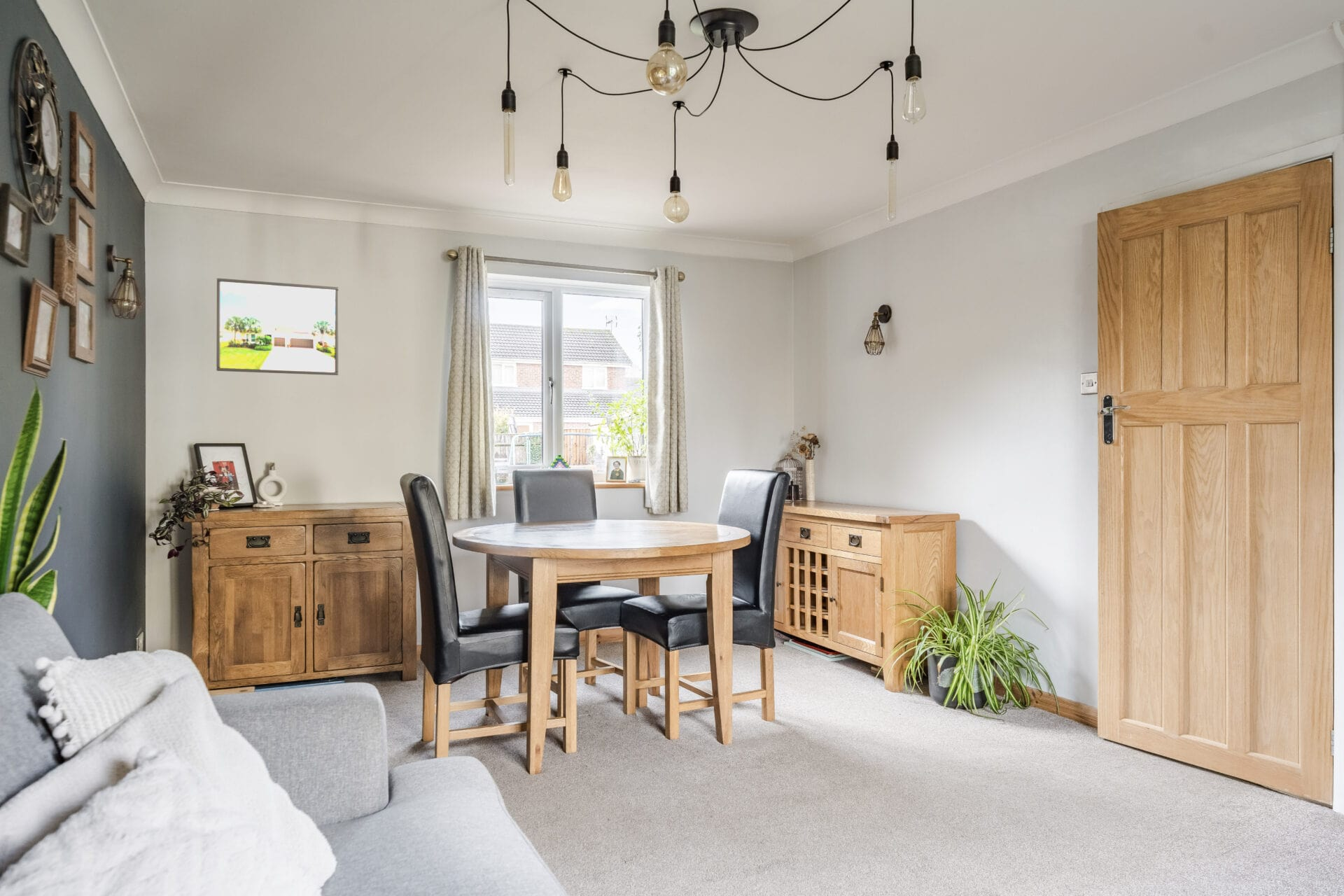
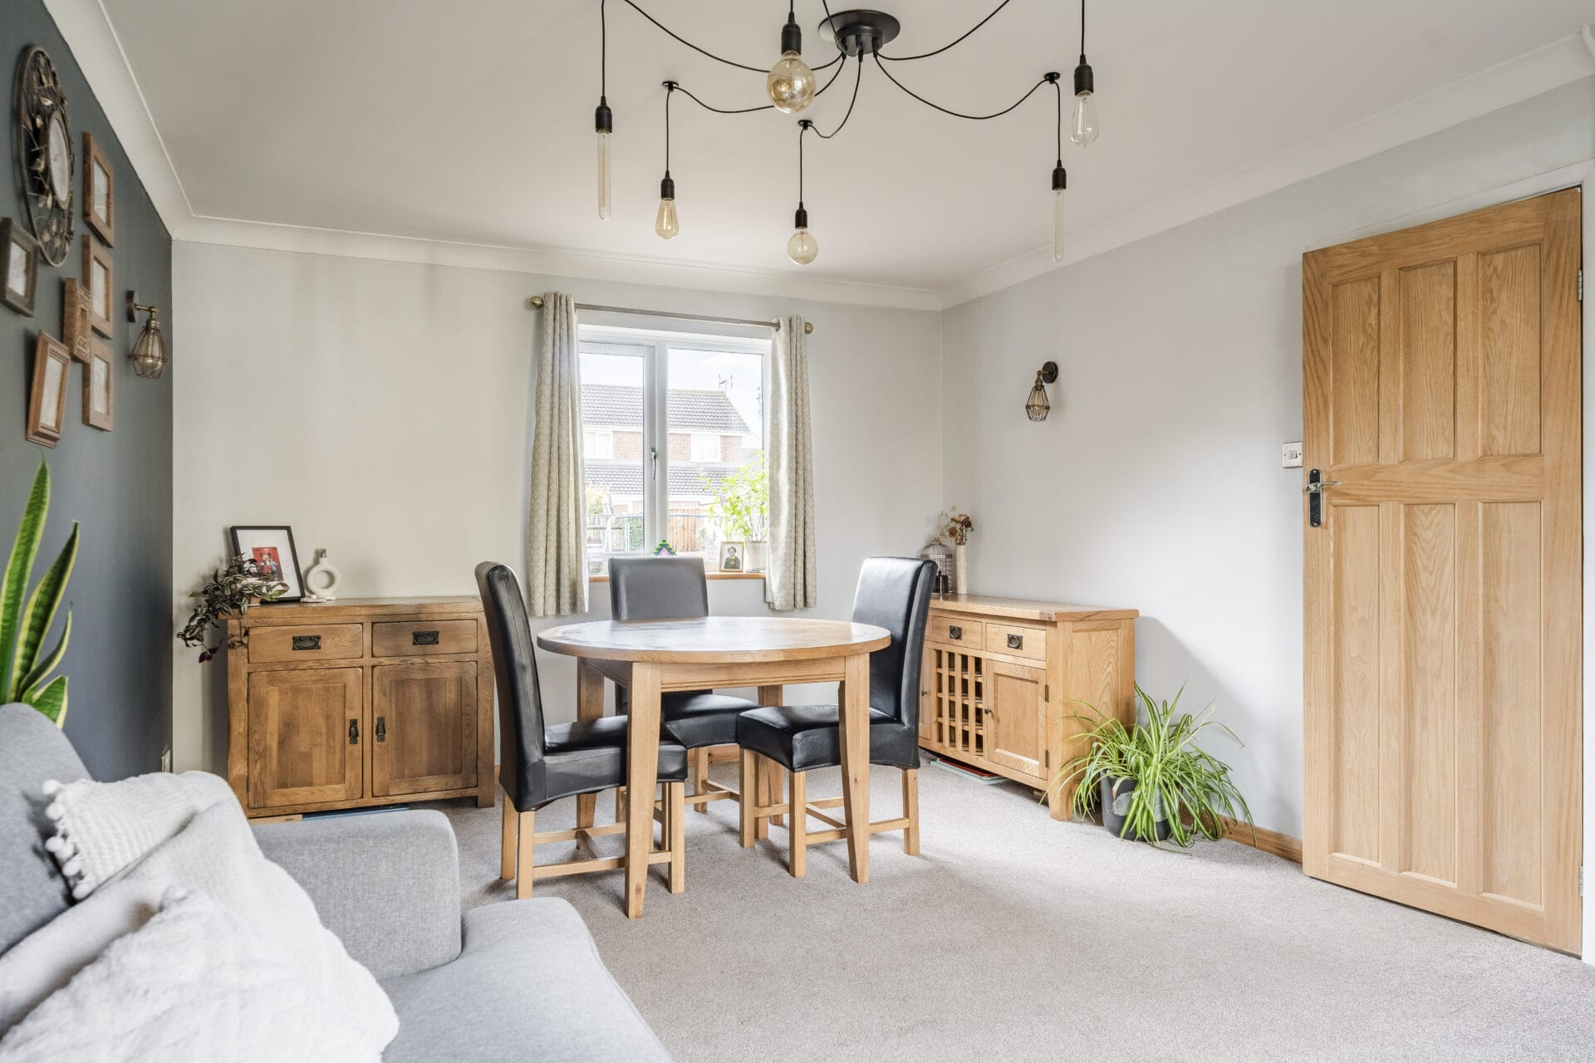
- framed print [216,278,339,376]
